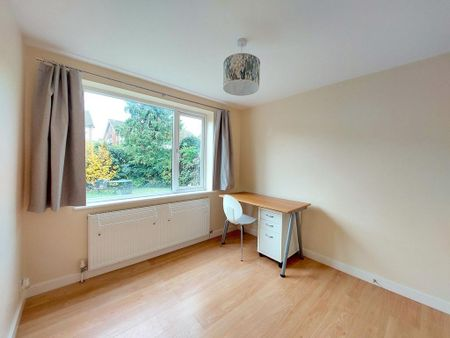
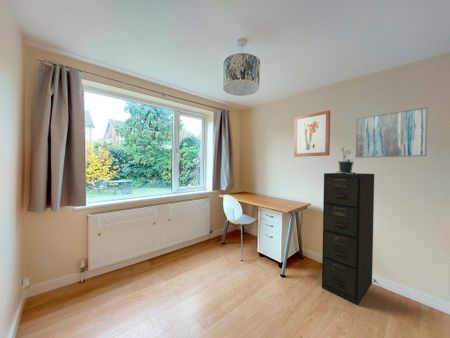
+ potted plant [335,145,356,174]
+ wall art [293,109,331,158]
+ wall art [354,106,429,159]
+ filing cabinet [321,172,375,306]
